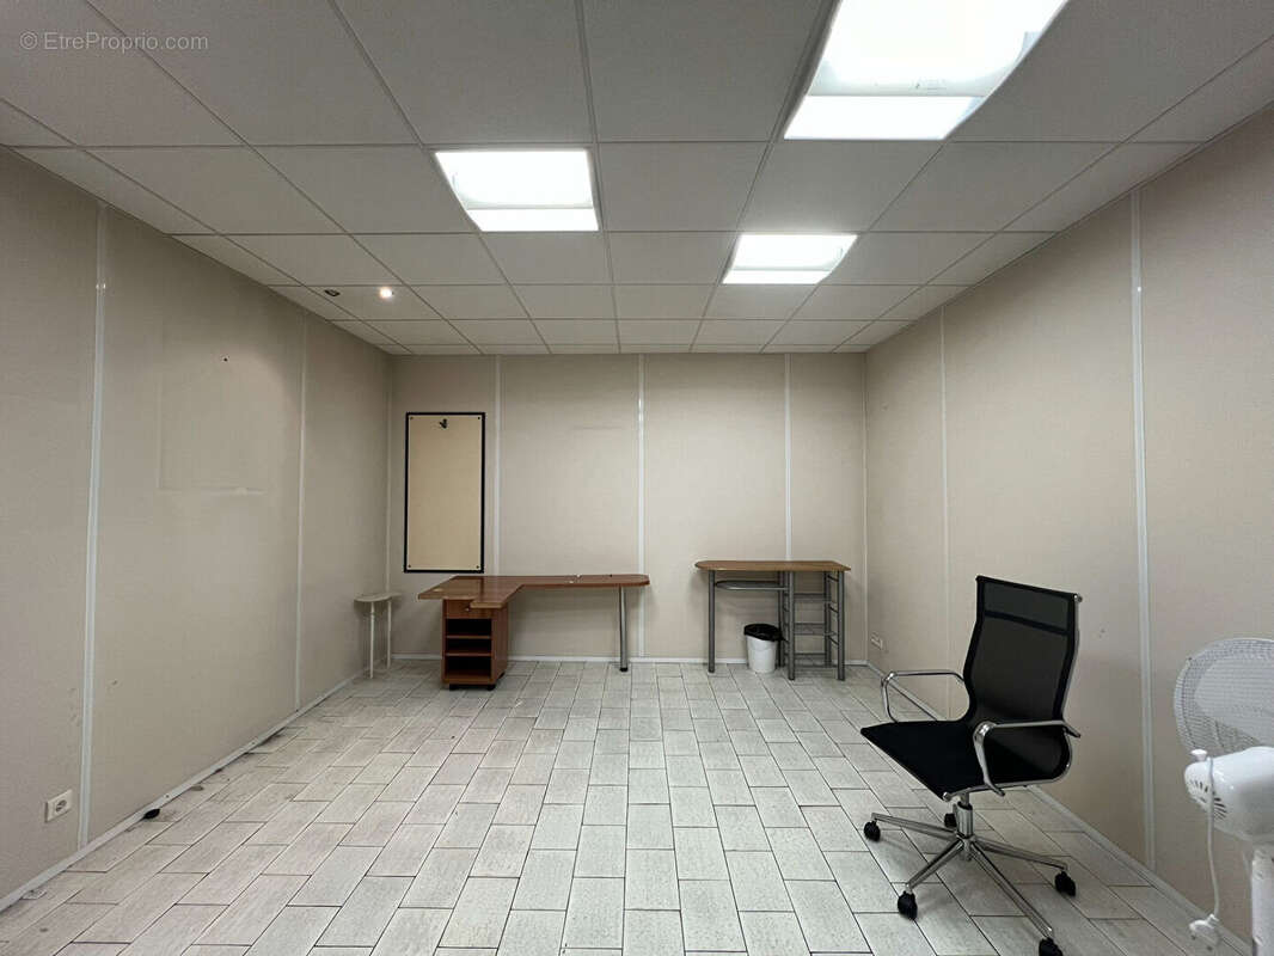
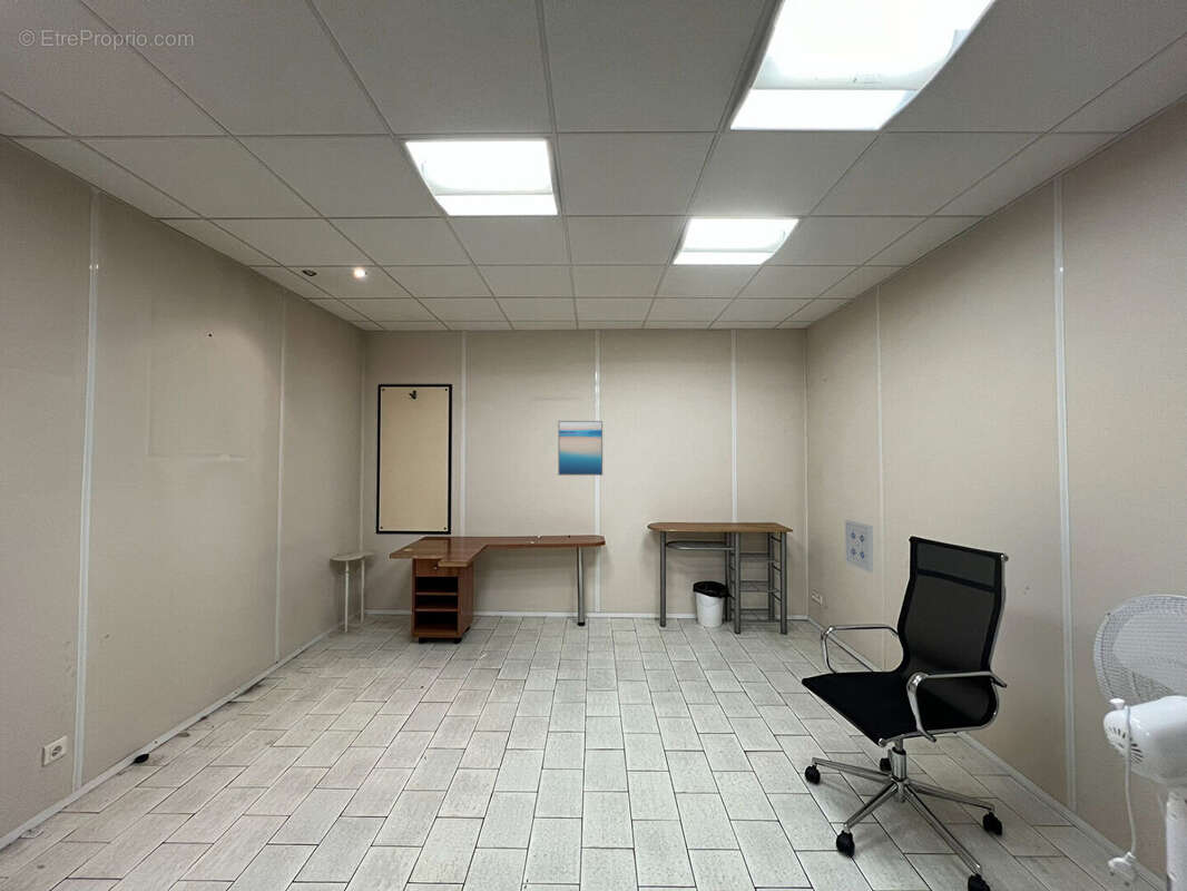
+ wall art [557,420,604,477]
+ wall art [844,519,874,574]
